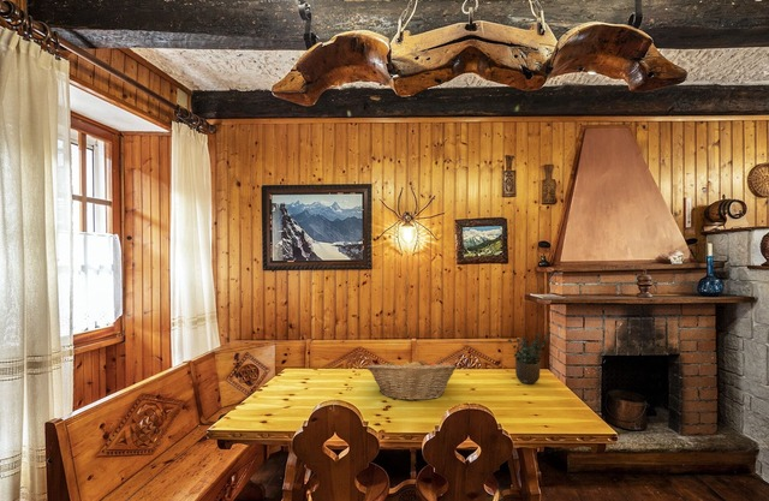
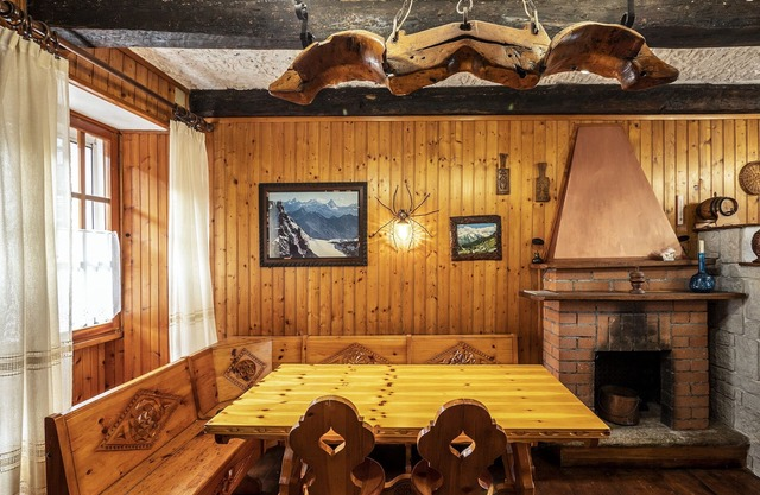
- potted plant [507,326,552,386]
- fruit basket [365,359,458,402]
